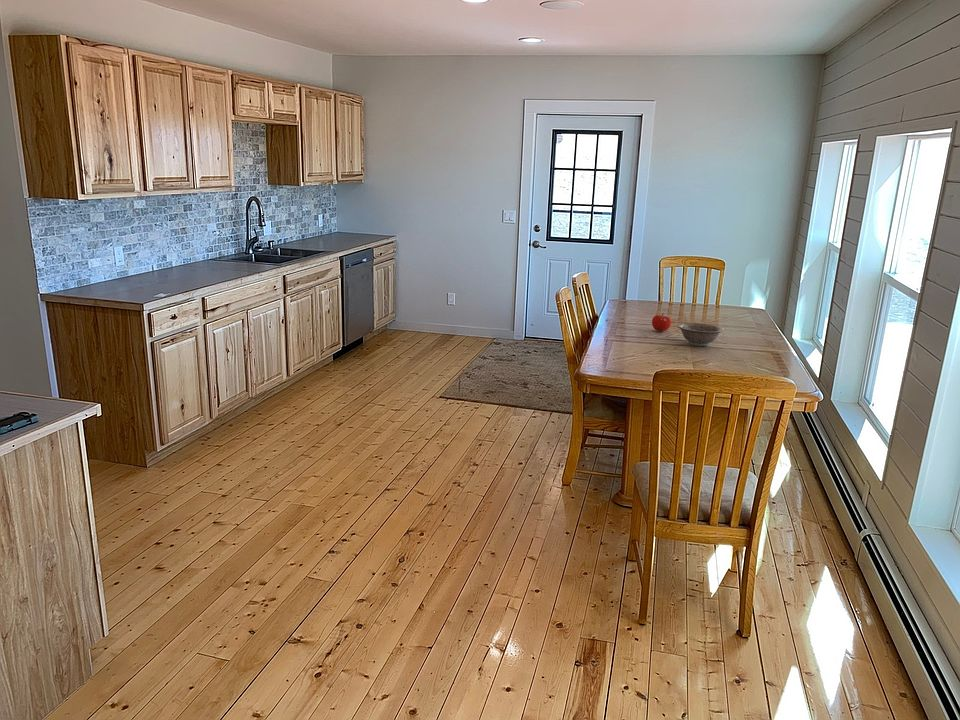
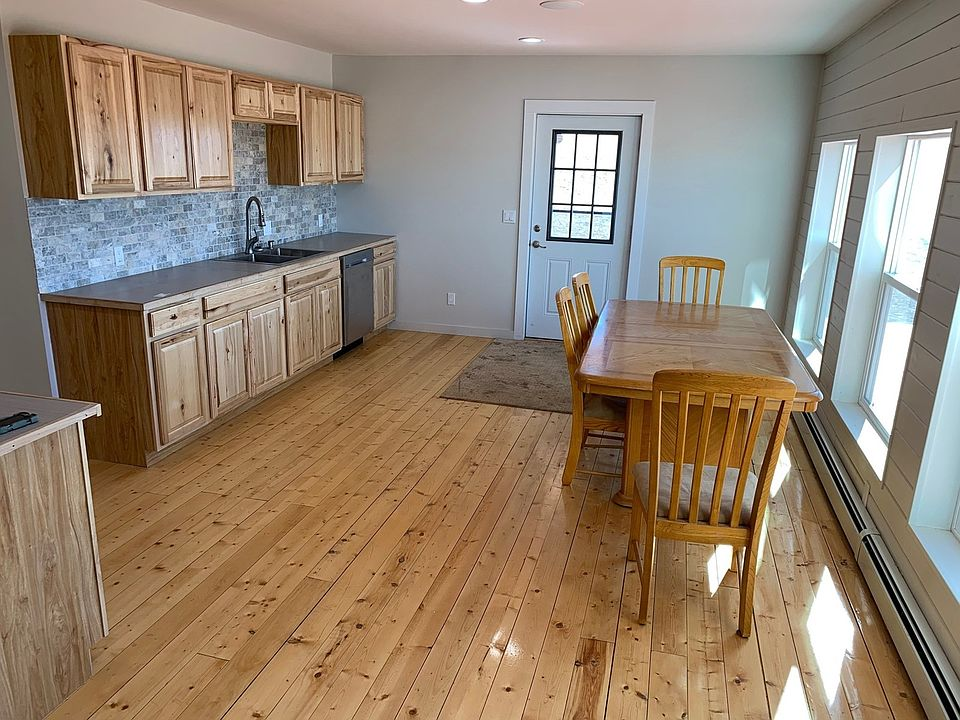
- decorative bowl [677,322,725,347]
- fruit [651,312,672,332]
